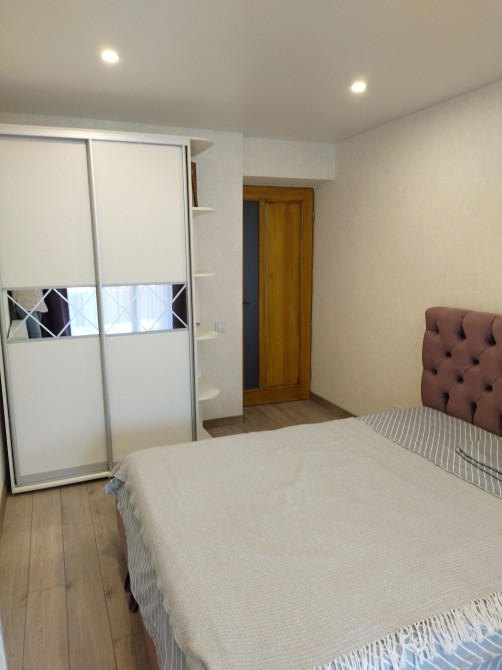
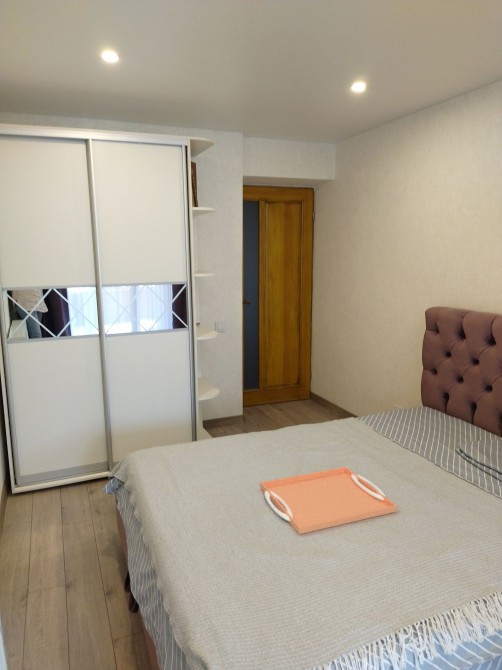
+ serving tray [260,466,398,535]
